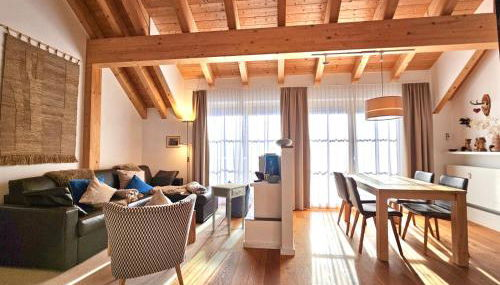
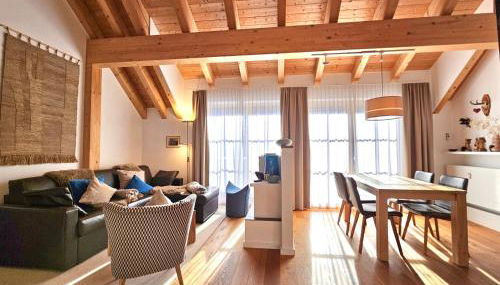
- side table [210,182,248,235]
